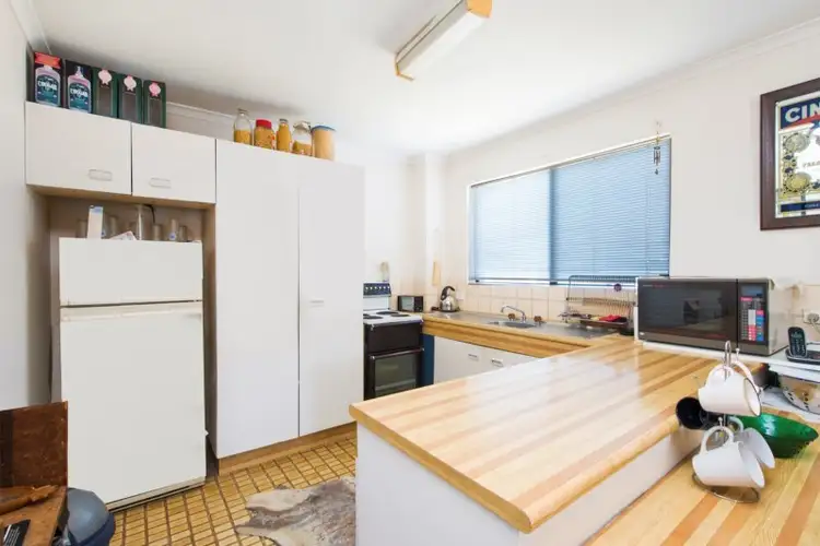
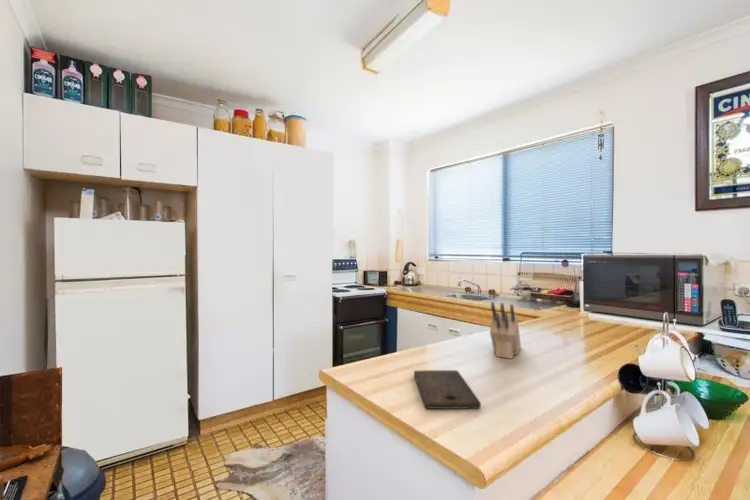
+ knife block [489,301,522,360]
+ cutting board [413,369,482,410]
